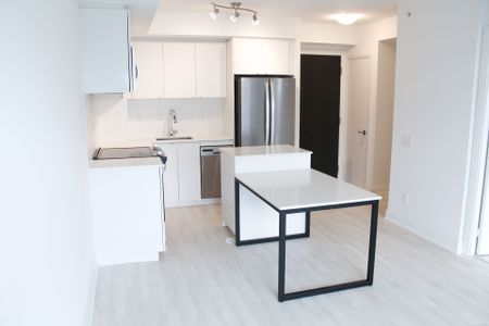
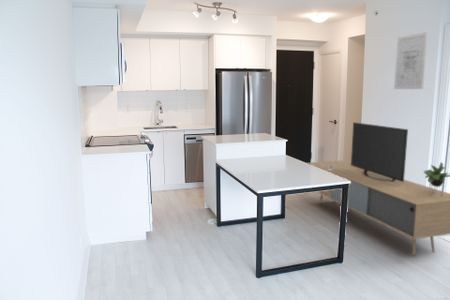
+ media console [307,121,450,256]
+ wall art [393,31,429,90]
